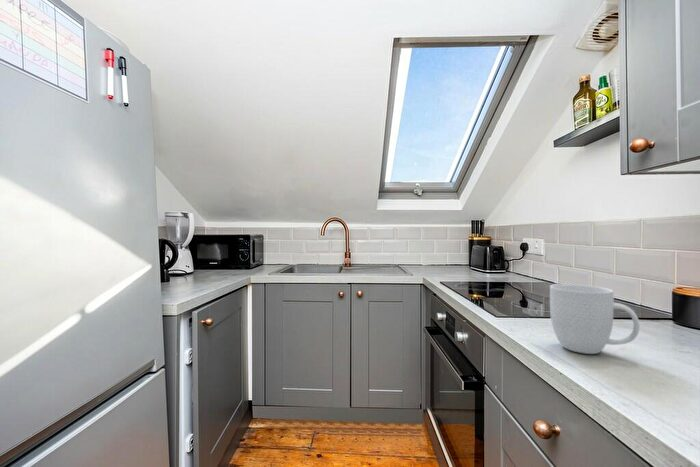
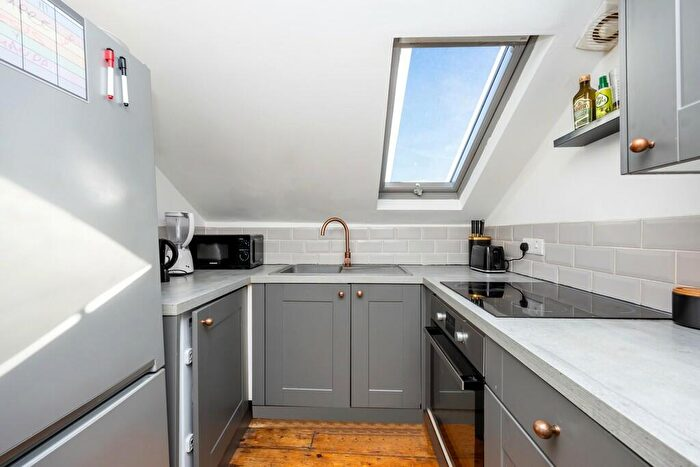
- mug [549,283,641,355]
